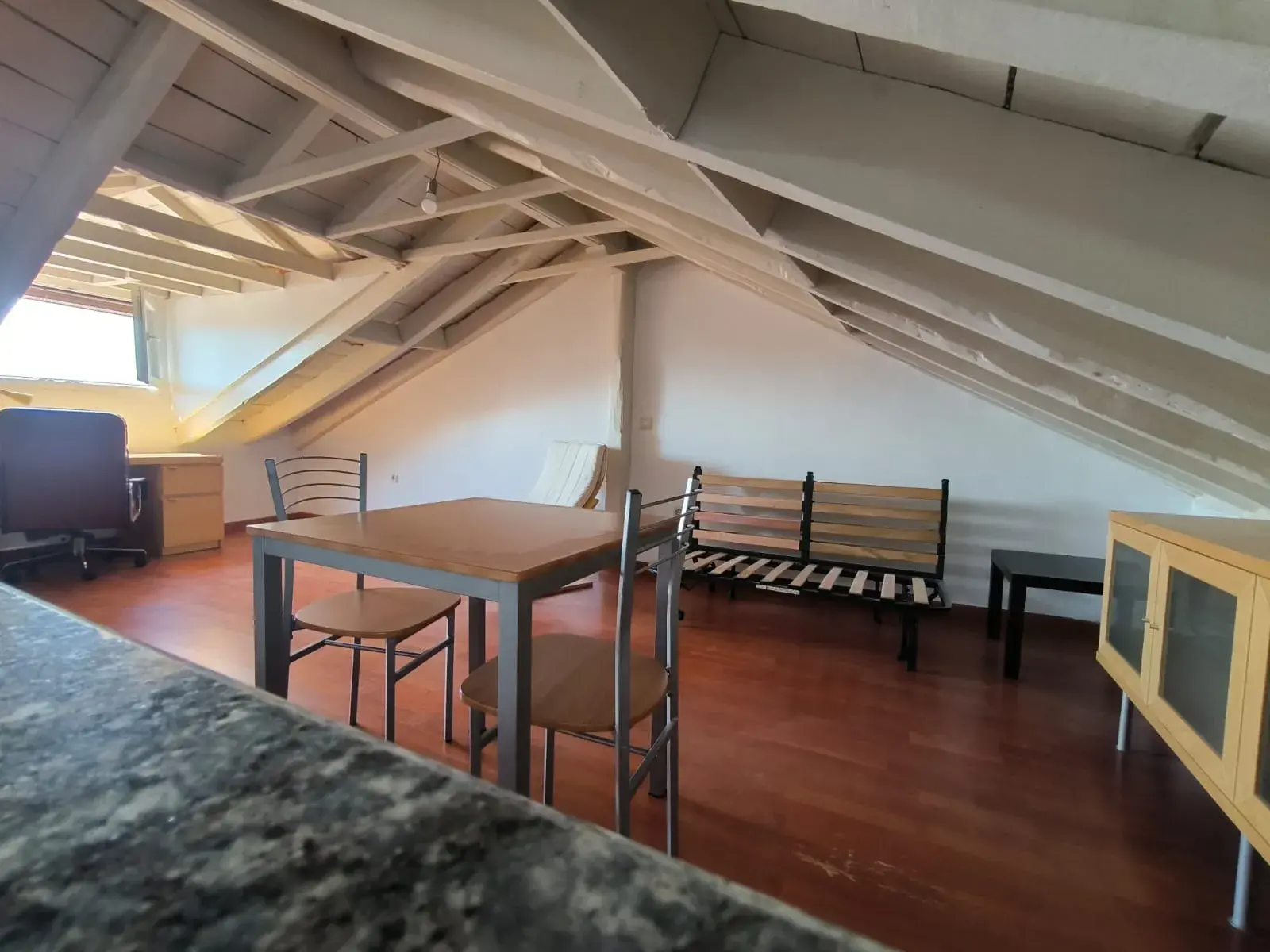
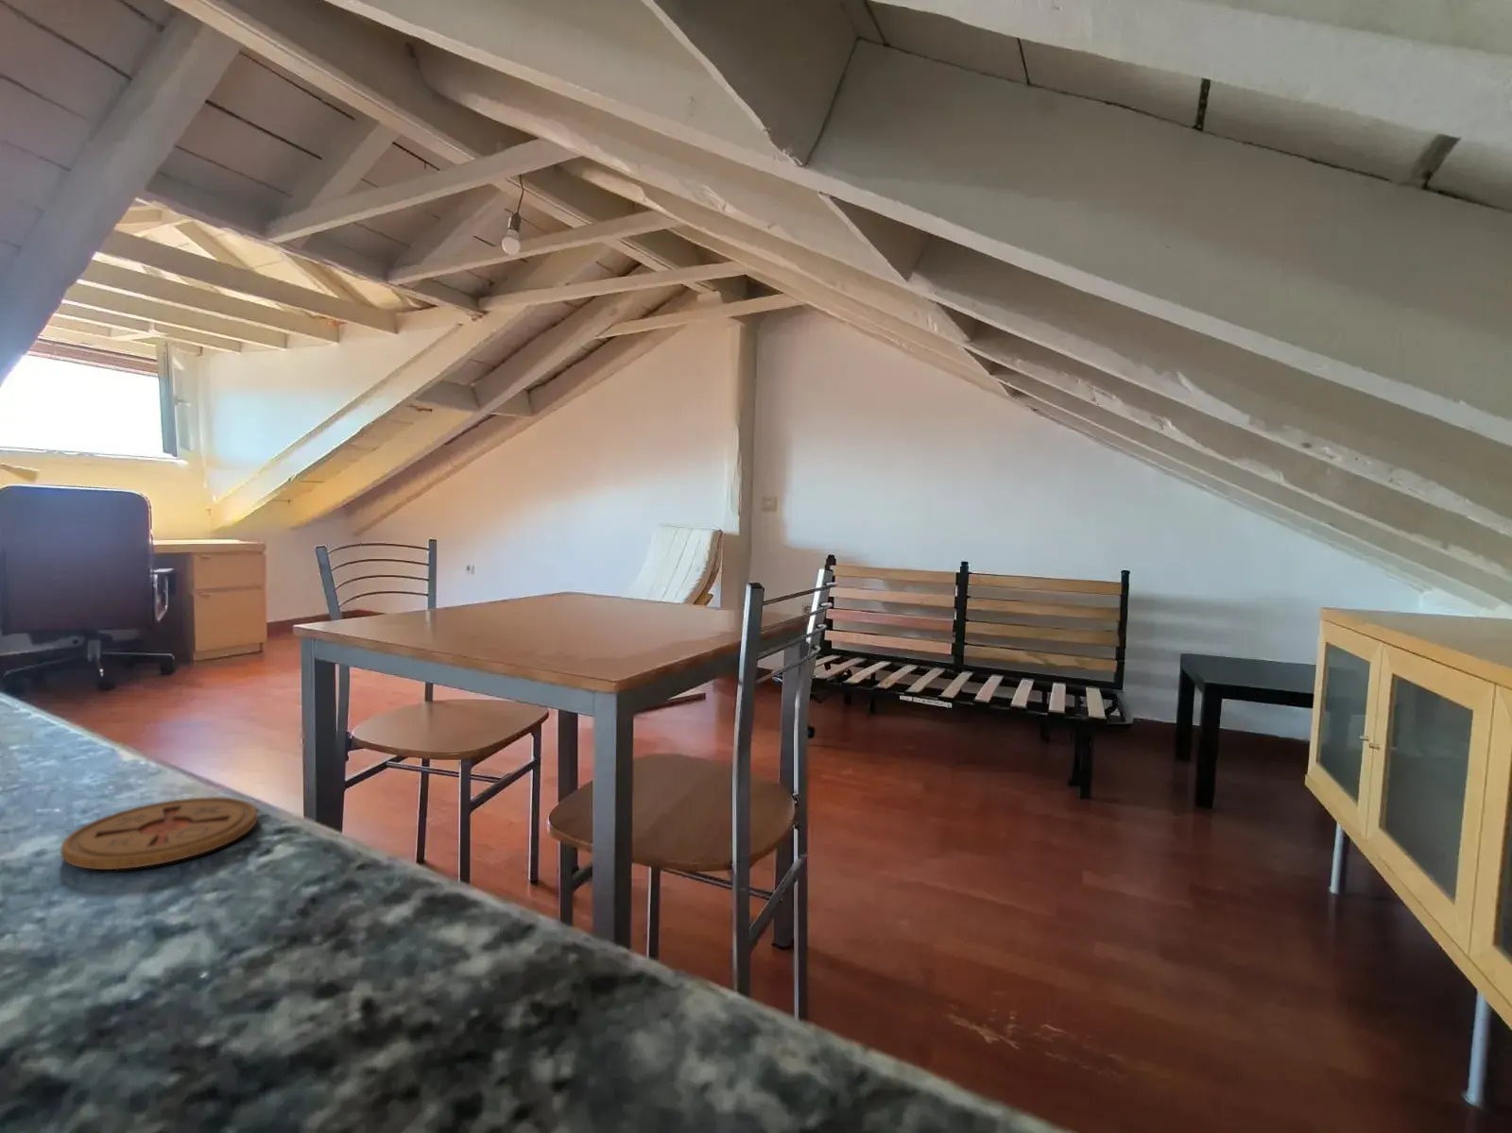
+ coaster [60,796,258,870]
